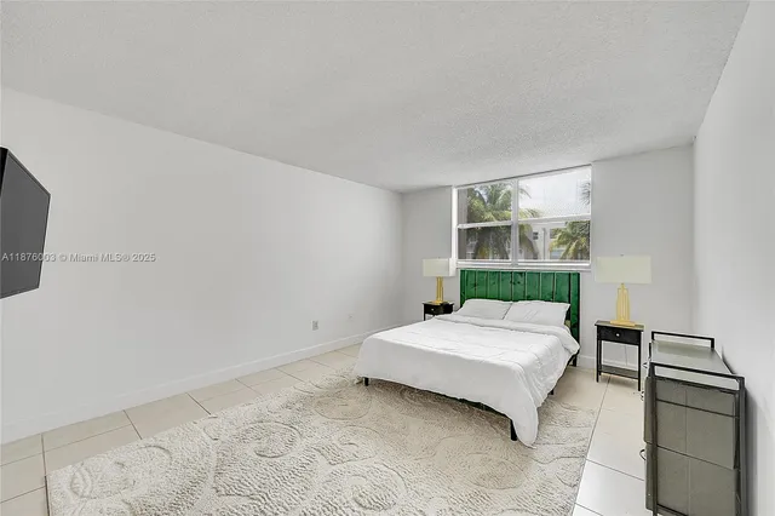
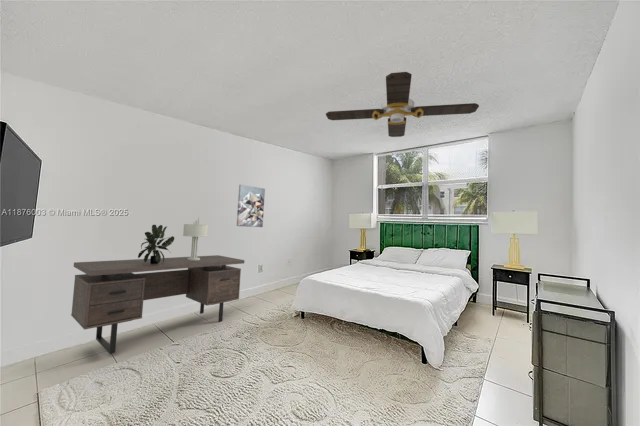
+ wall art [236,184,266,228]
+ potted plant [137,224,175,264]
+ table lamp [182,216,209,260]
+ ceiling fan [325,71,480,138]
+ desk [70,254,245,355]
